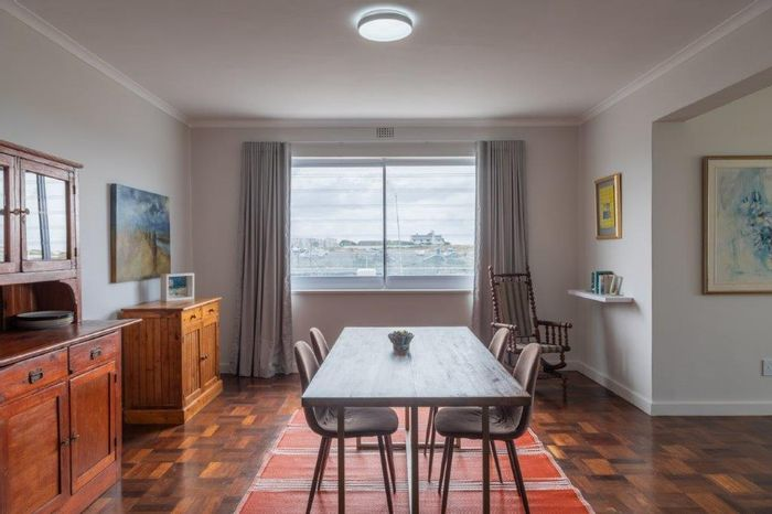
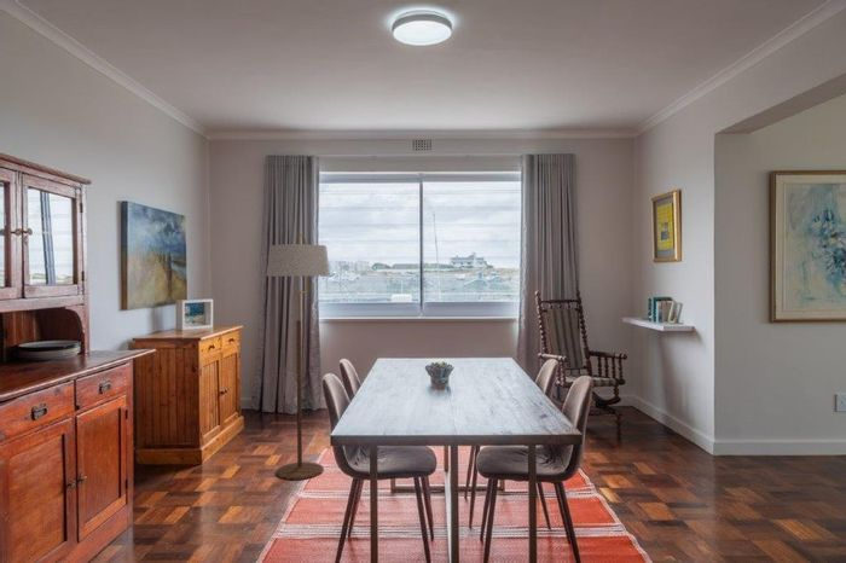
+ floor lamp [266,233,331,481]
